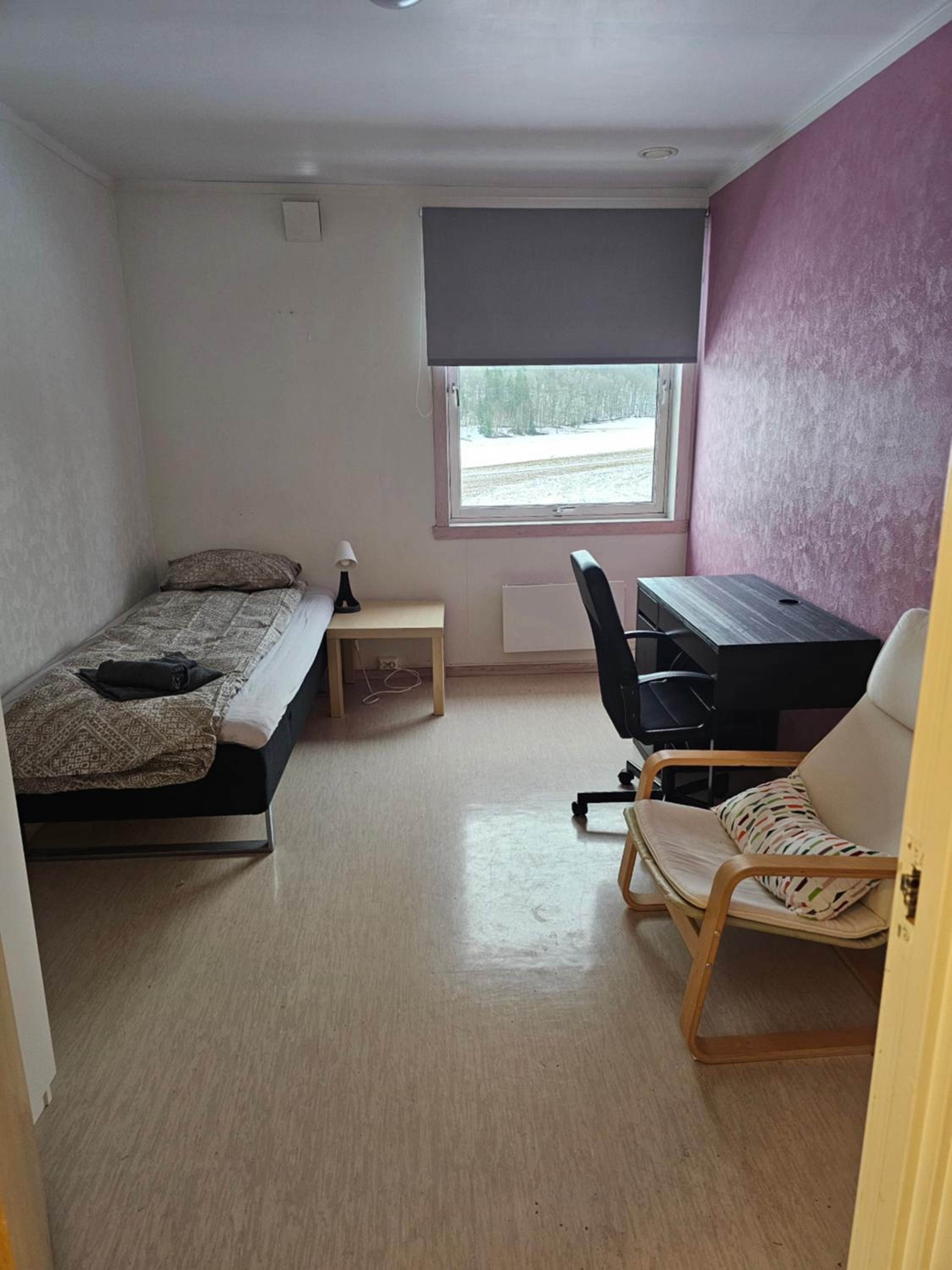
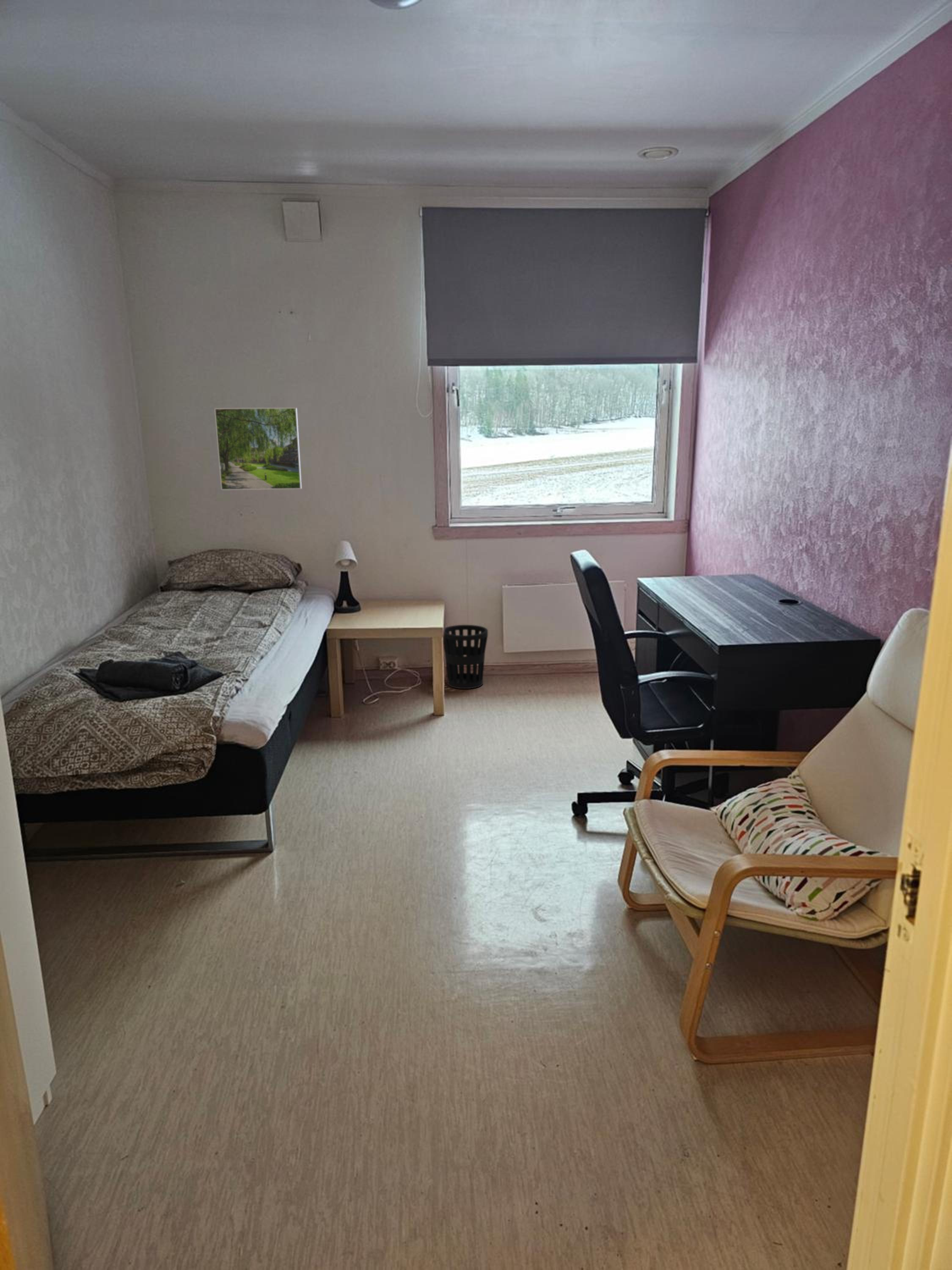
+ wastebasket [443,624,488,689]
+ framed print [214,407,302,491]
